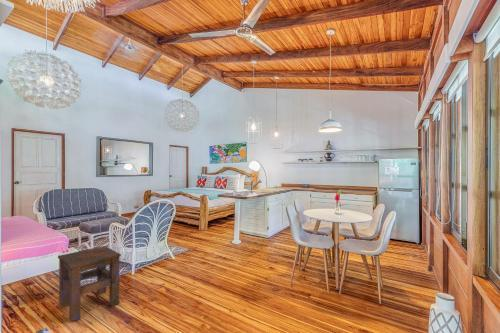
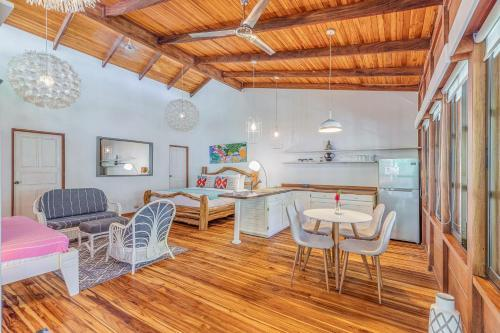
- side table [57,245,122,322]
